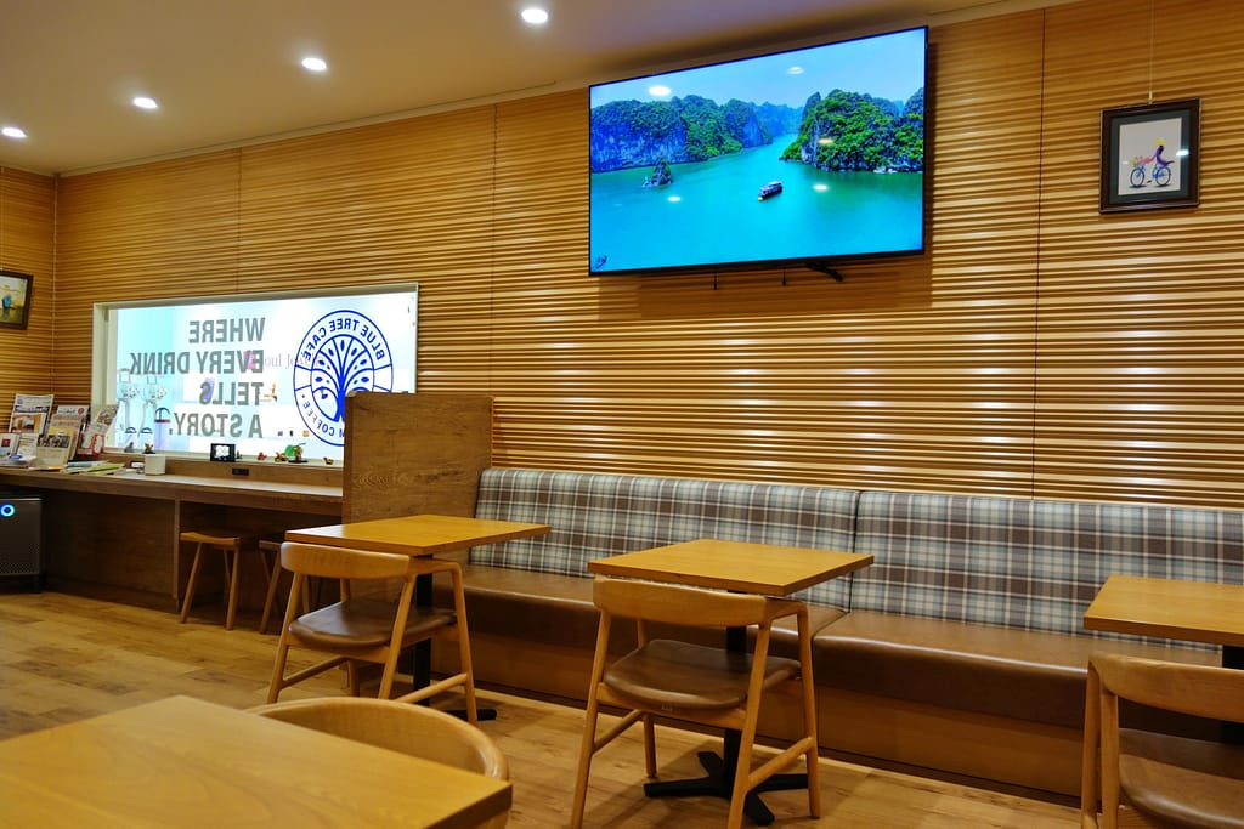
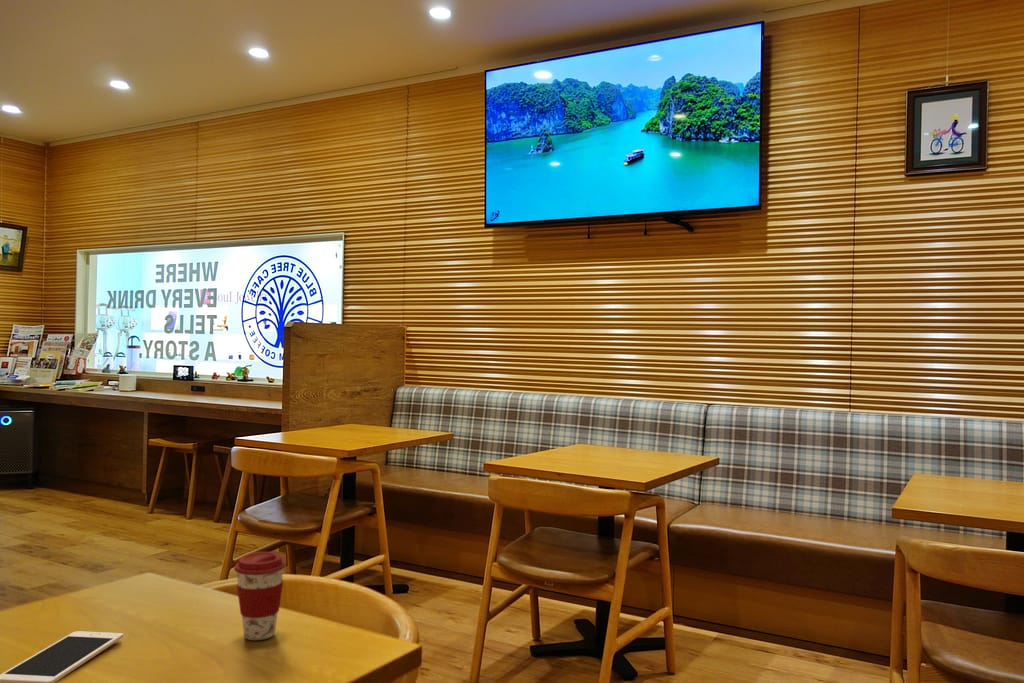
+ cell phone [0,630,124,683]
+ coffee cup [233,551,287,641]
